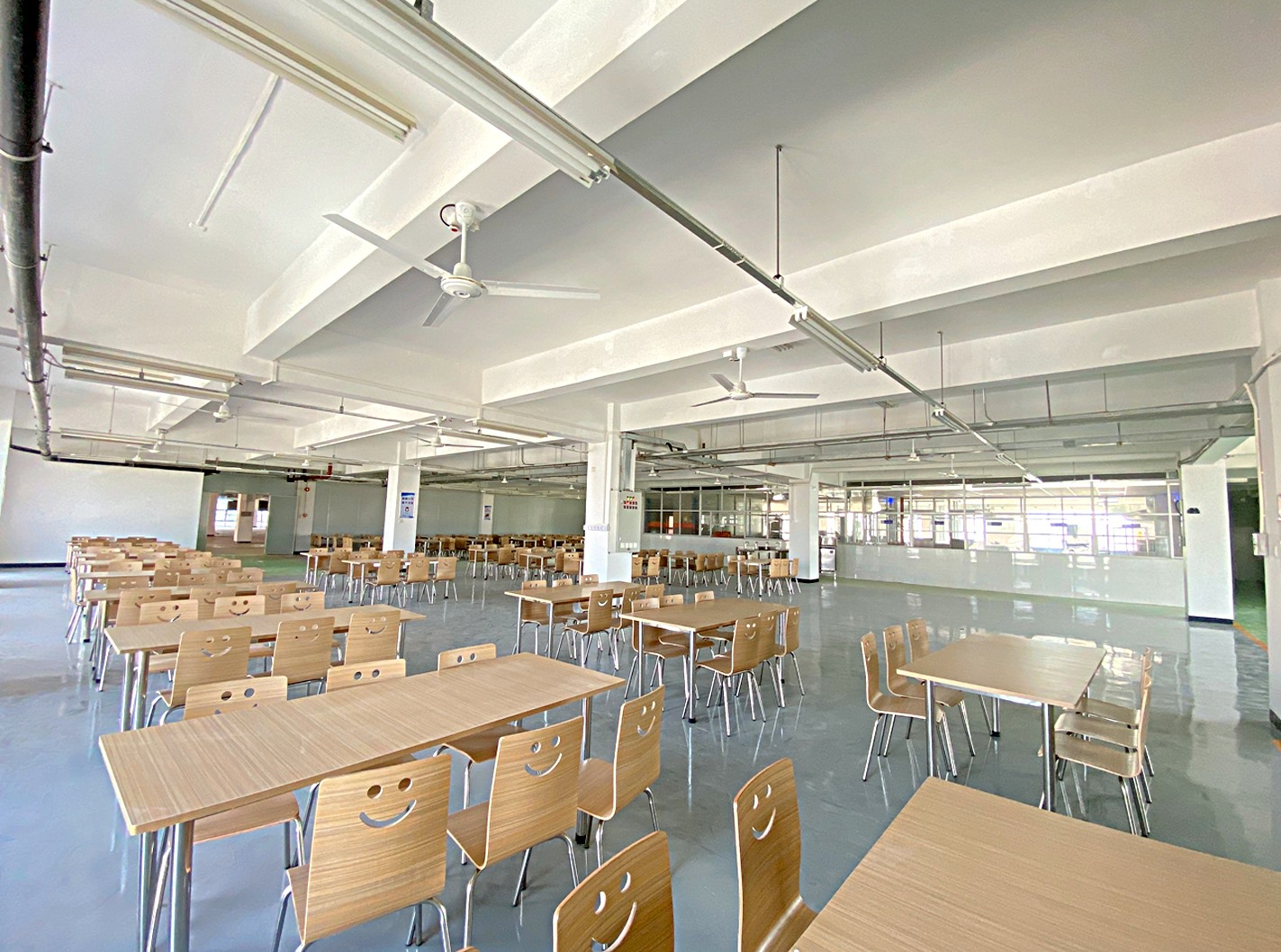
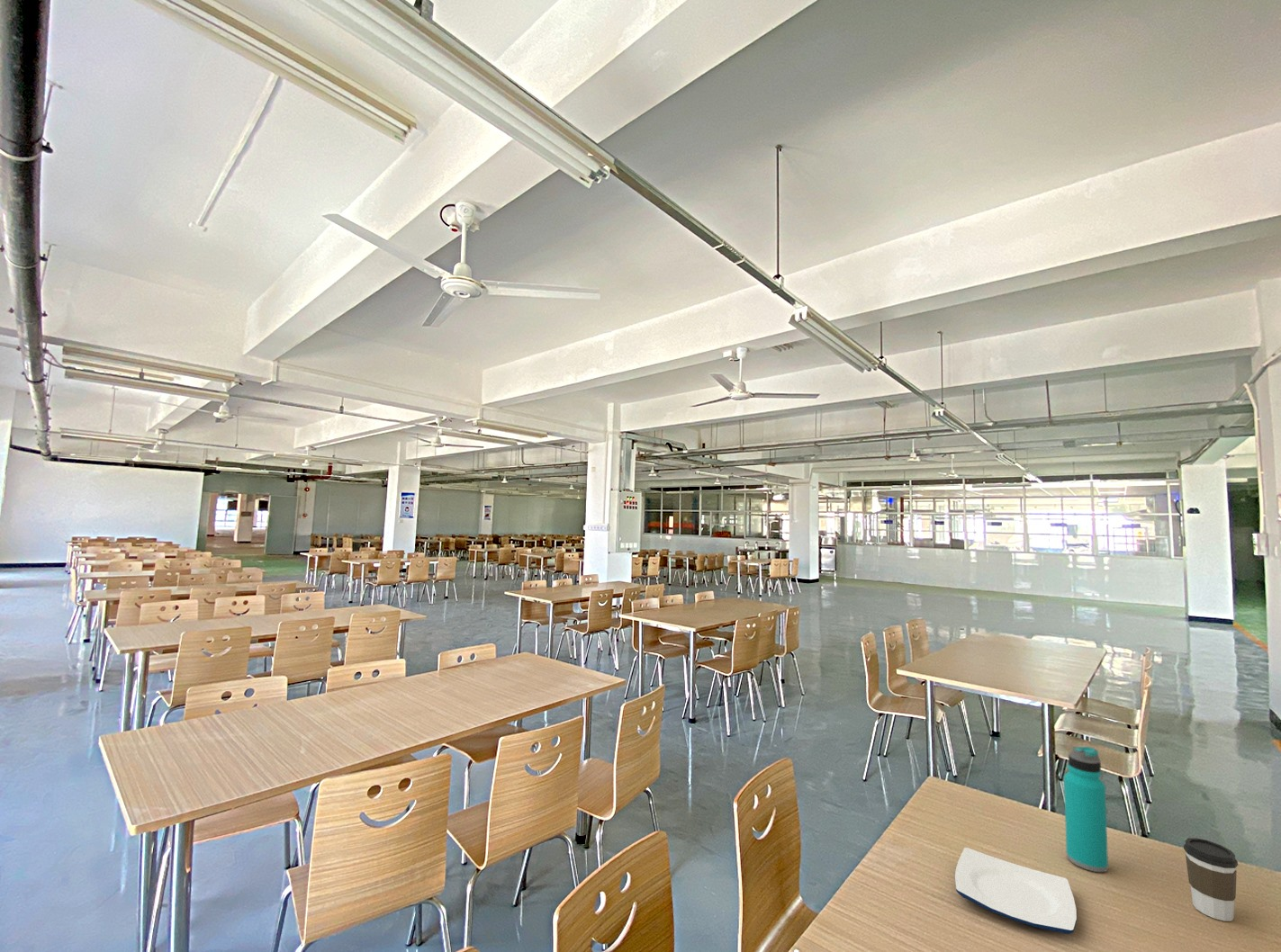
+ plate [954,847,1078,935]
+ water bottle [1063,746,1109,873]
+ coffee cup [1183,837,1239,922]
